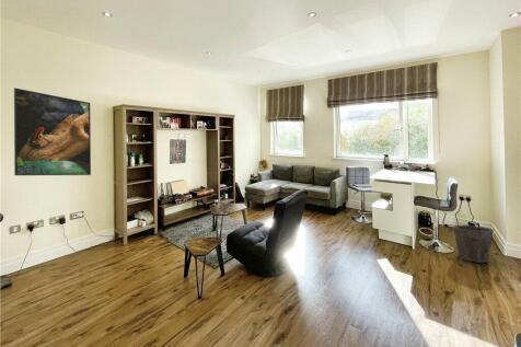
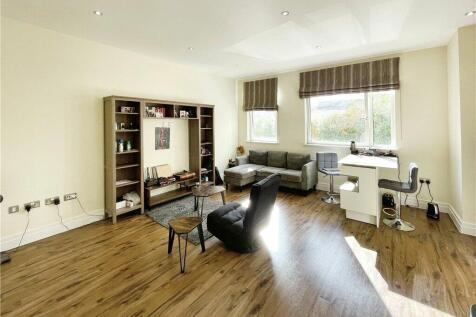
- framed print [13,86,92,176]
- waste bin [452,224,495,264]
